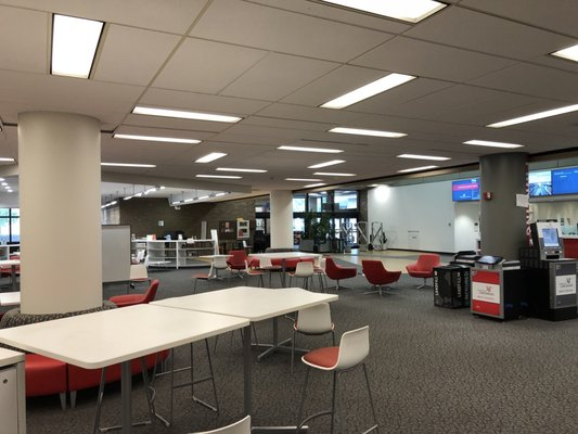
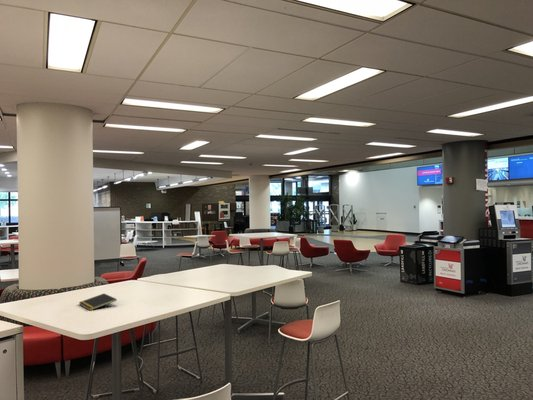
+ notepad [78,293,118,311]
